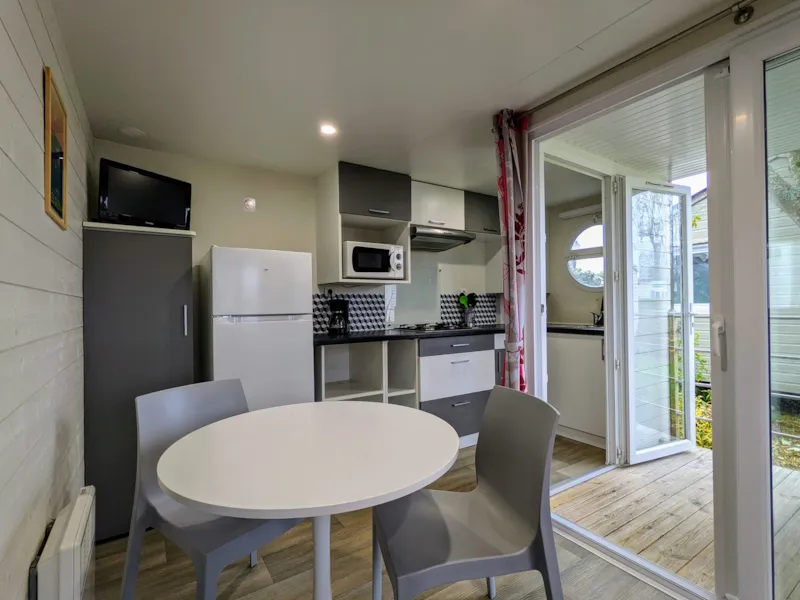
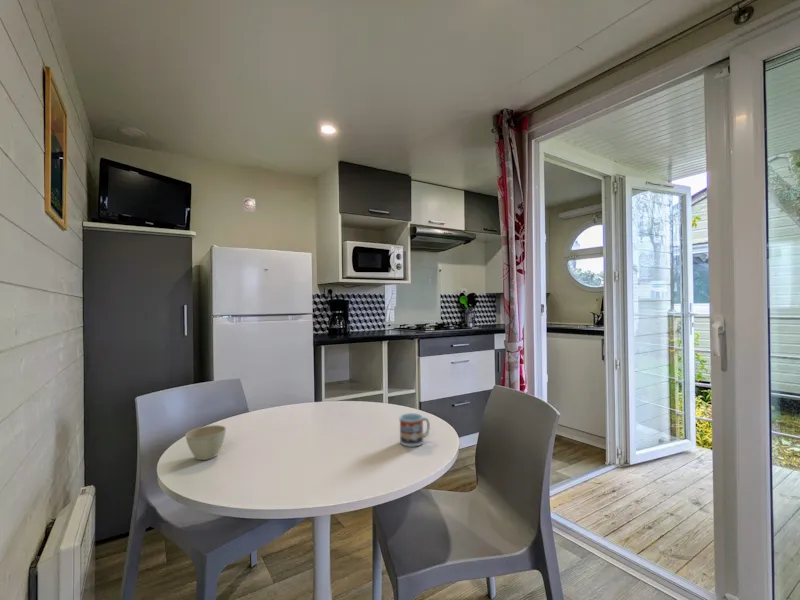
+ cup [398,412,431,448]
+ flower pot [185,424,227,461]
